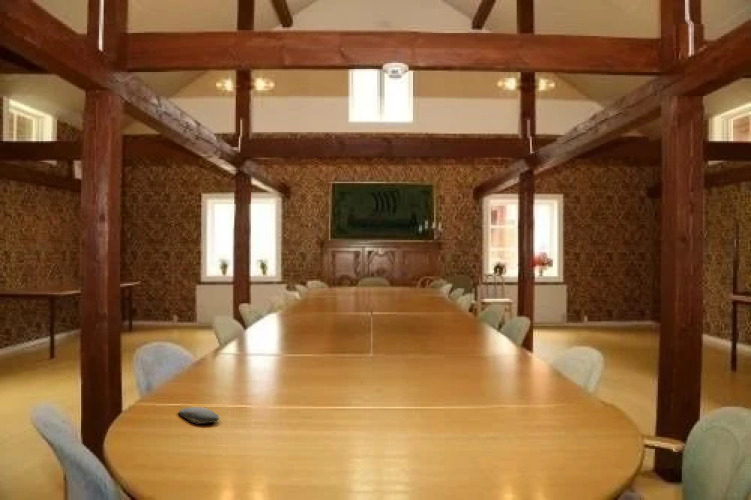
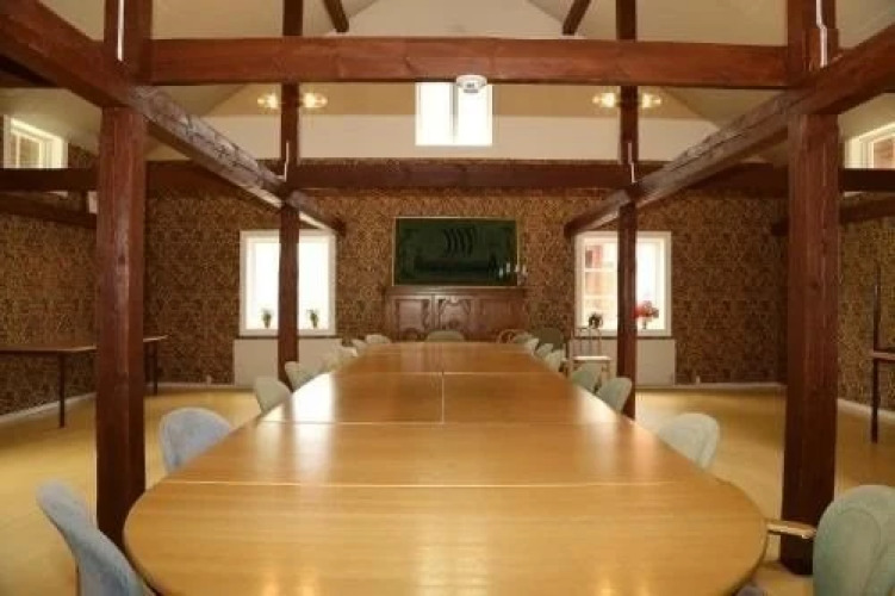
- oval tray [177,406,221,425]
